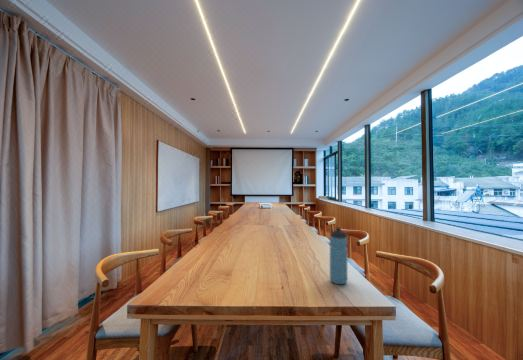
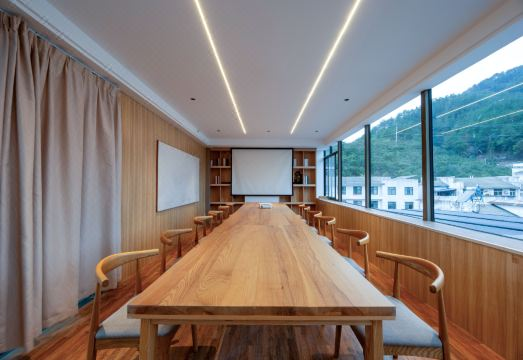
- water bottle [329,226,348,285]
